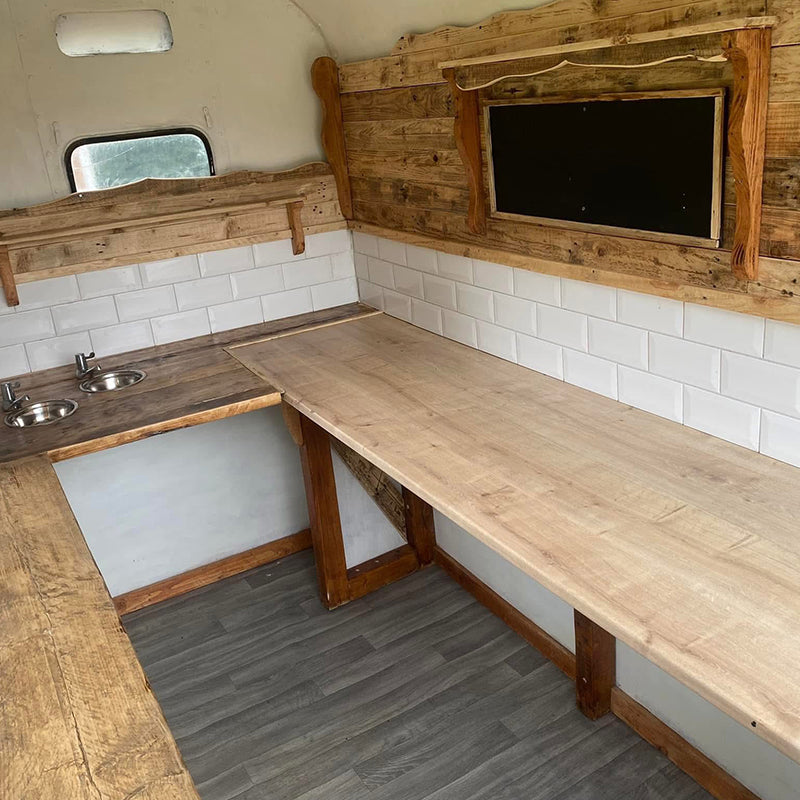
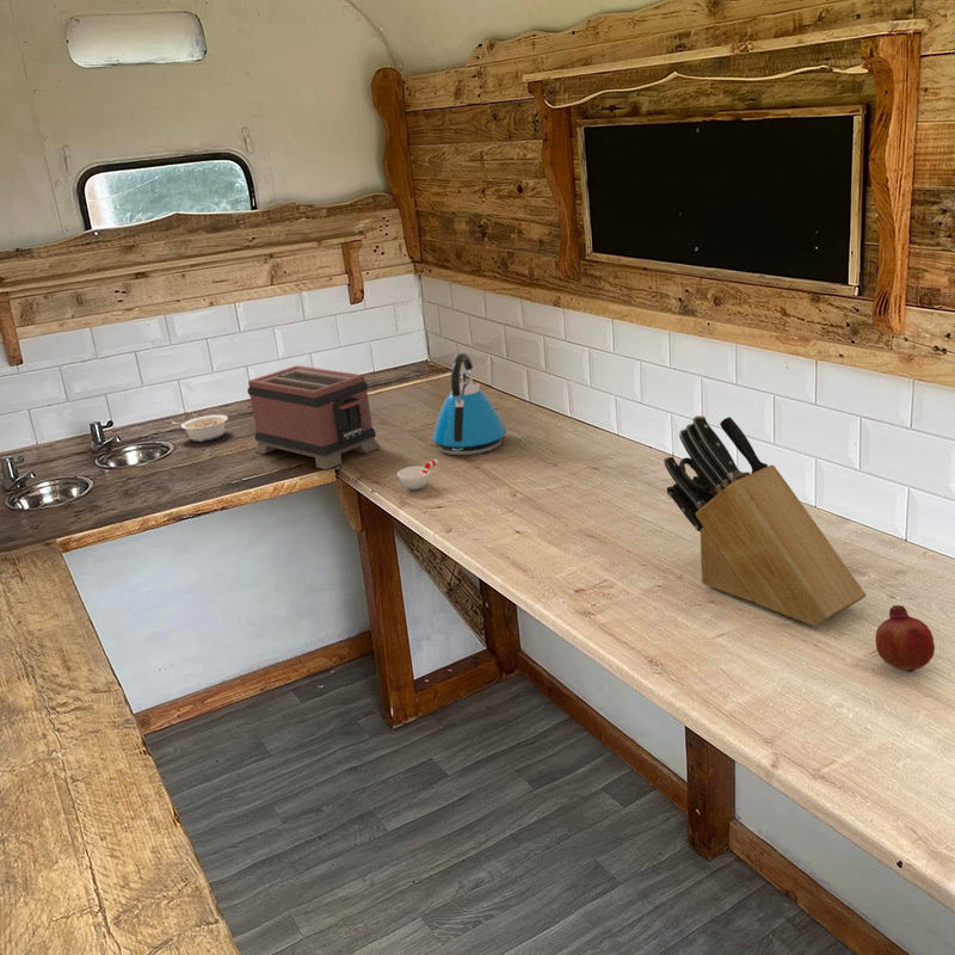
+ toaster [246,364,381,470]
+ cup [396,458,439,491]
+ legume [171,413,229,443]
+ knife block [663,414,868,628]
+ fruit [874,604,936,673]
+ kettle [431,352,507,456]
